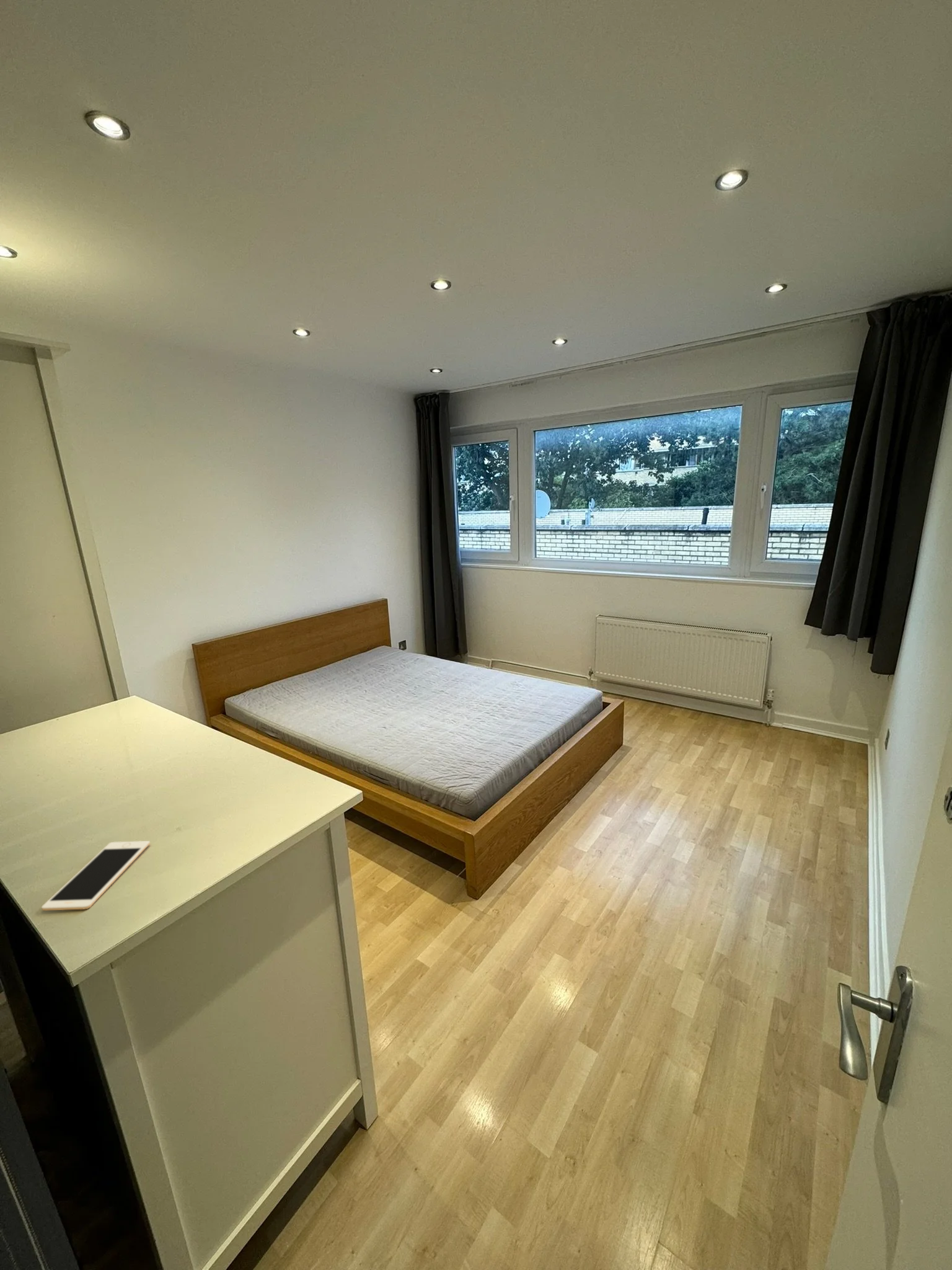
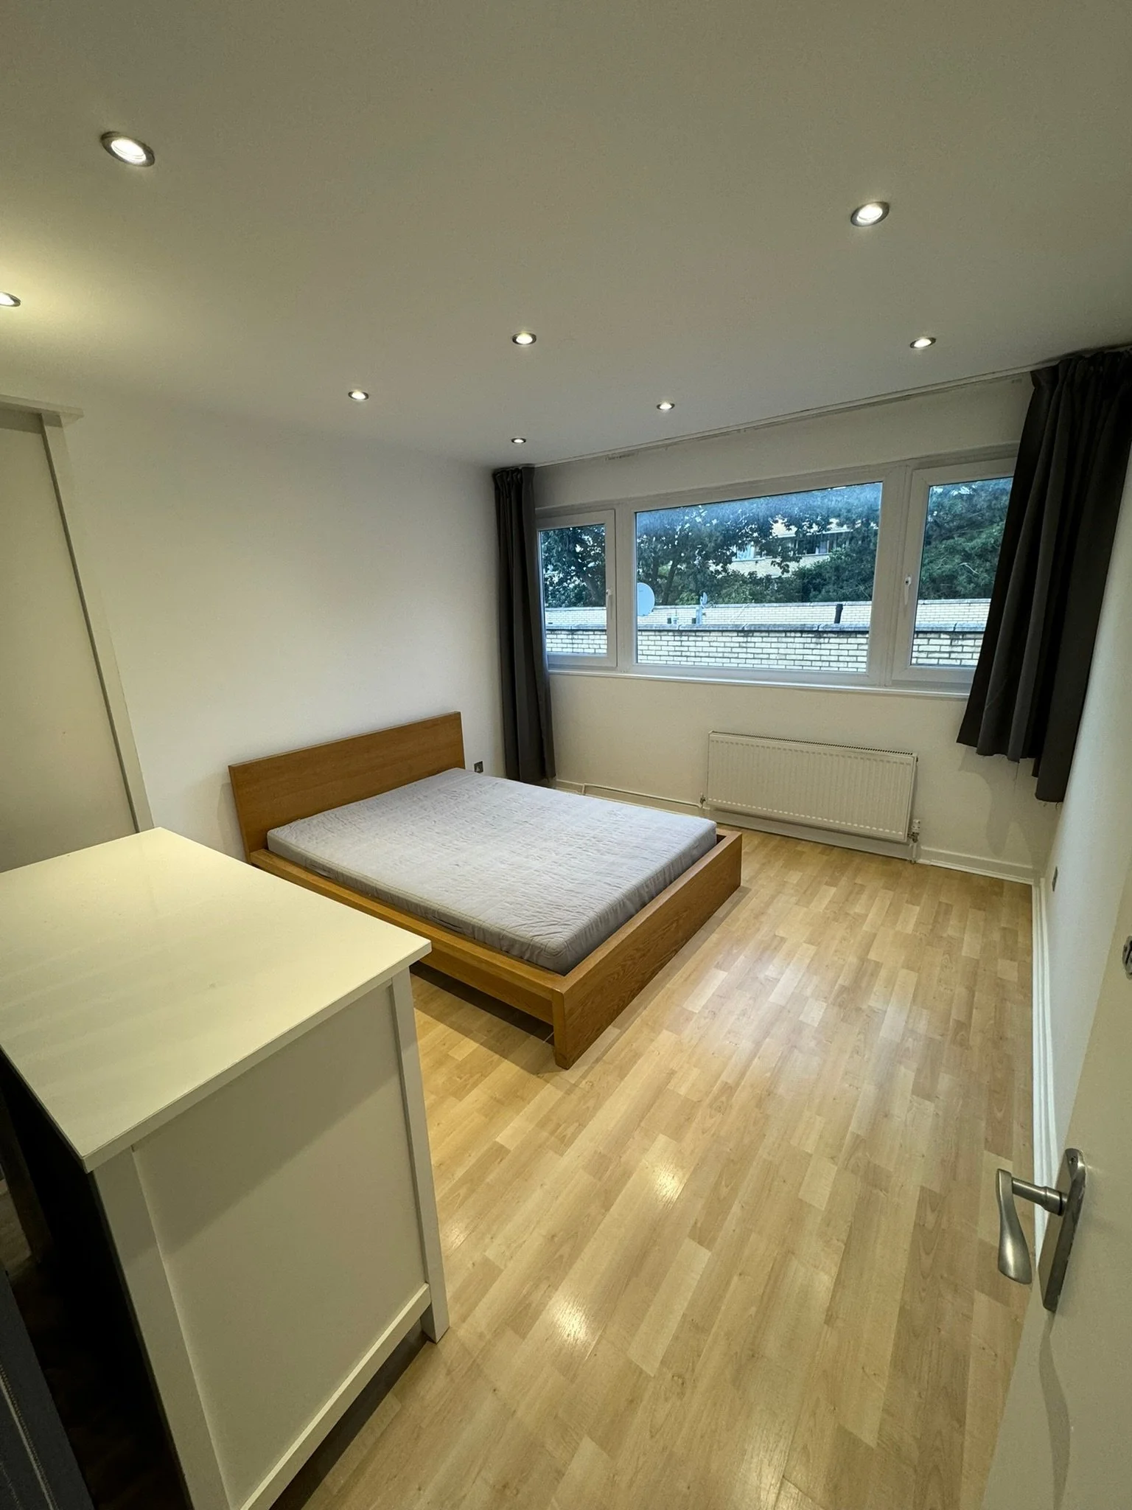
- cell phone [41,840,151,911]
